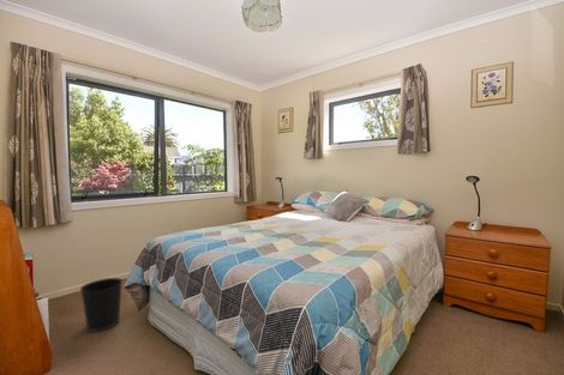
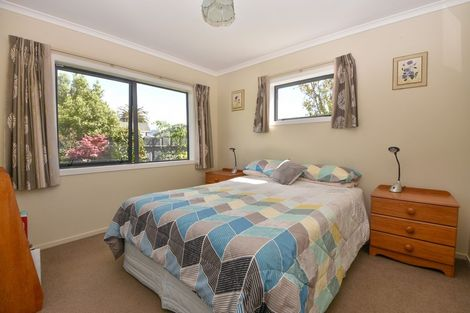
- wastebasket [79,277,124,333]
